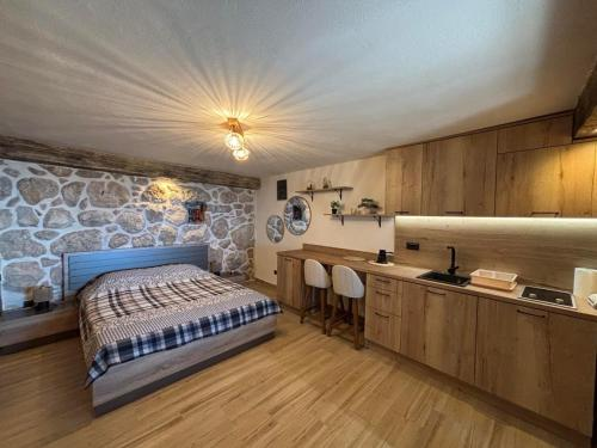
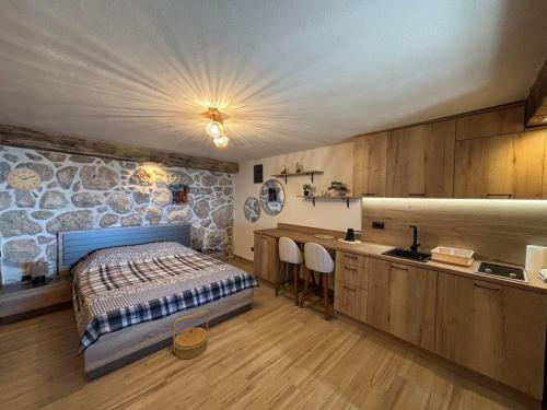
+ wall clock [5,167,42,192]
+ basket [172,308,210,360]
